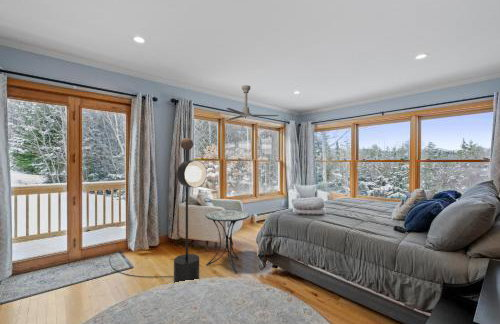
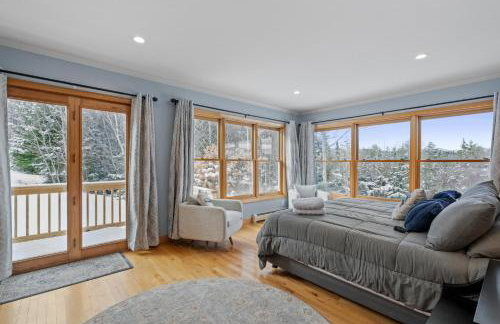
- side table [204,209,250,275]
- ceiling fan [225,84,280,121]
- floor lamp [108,137,208,284]
